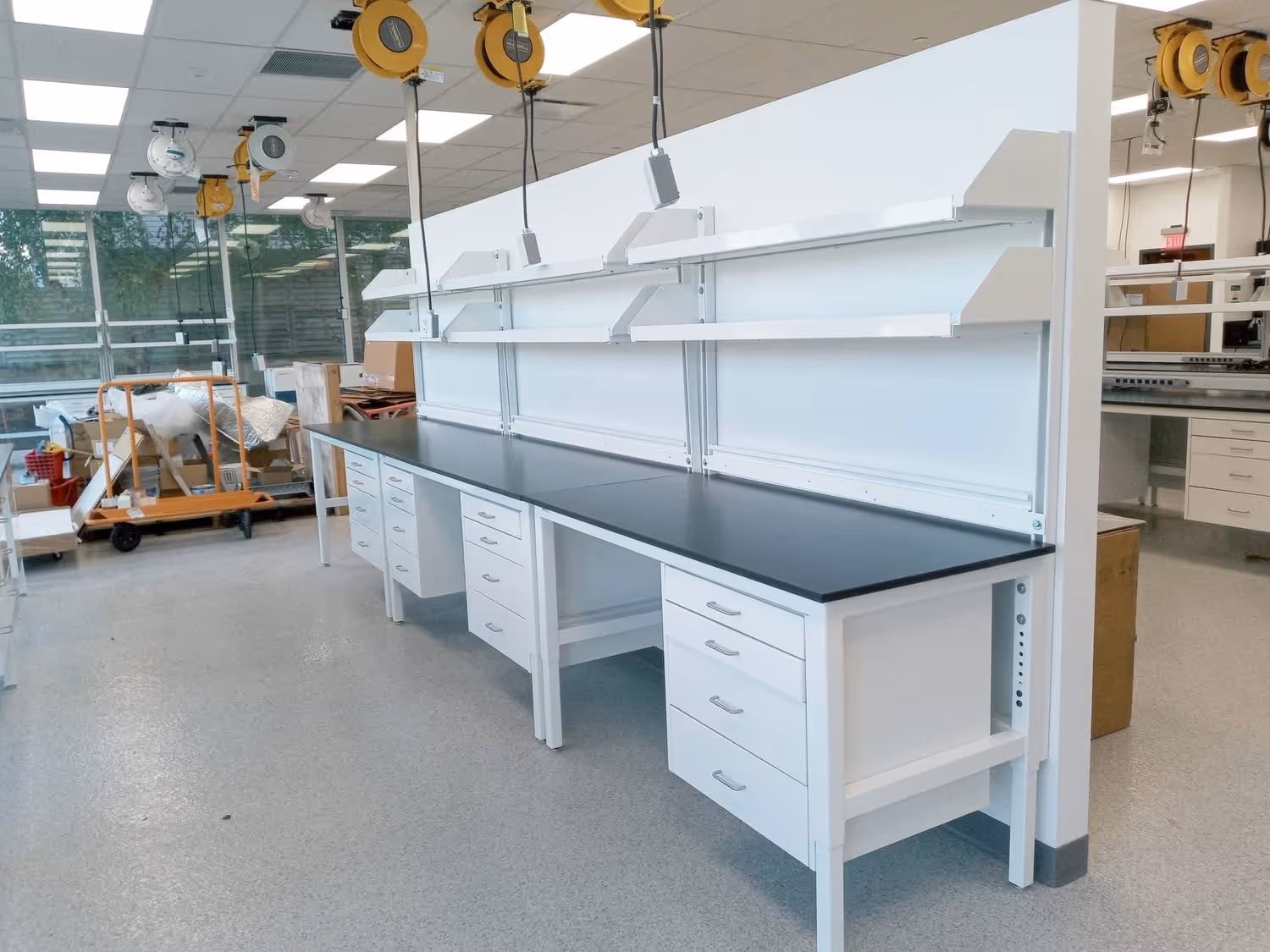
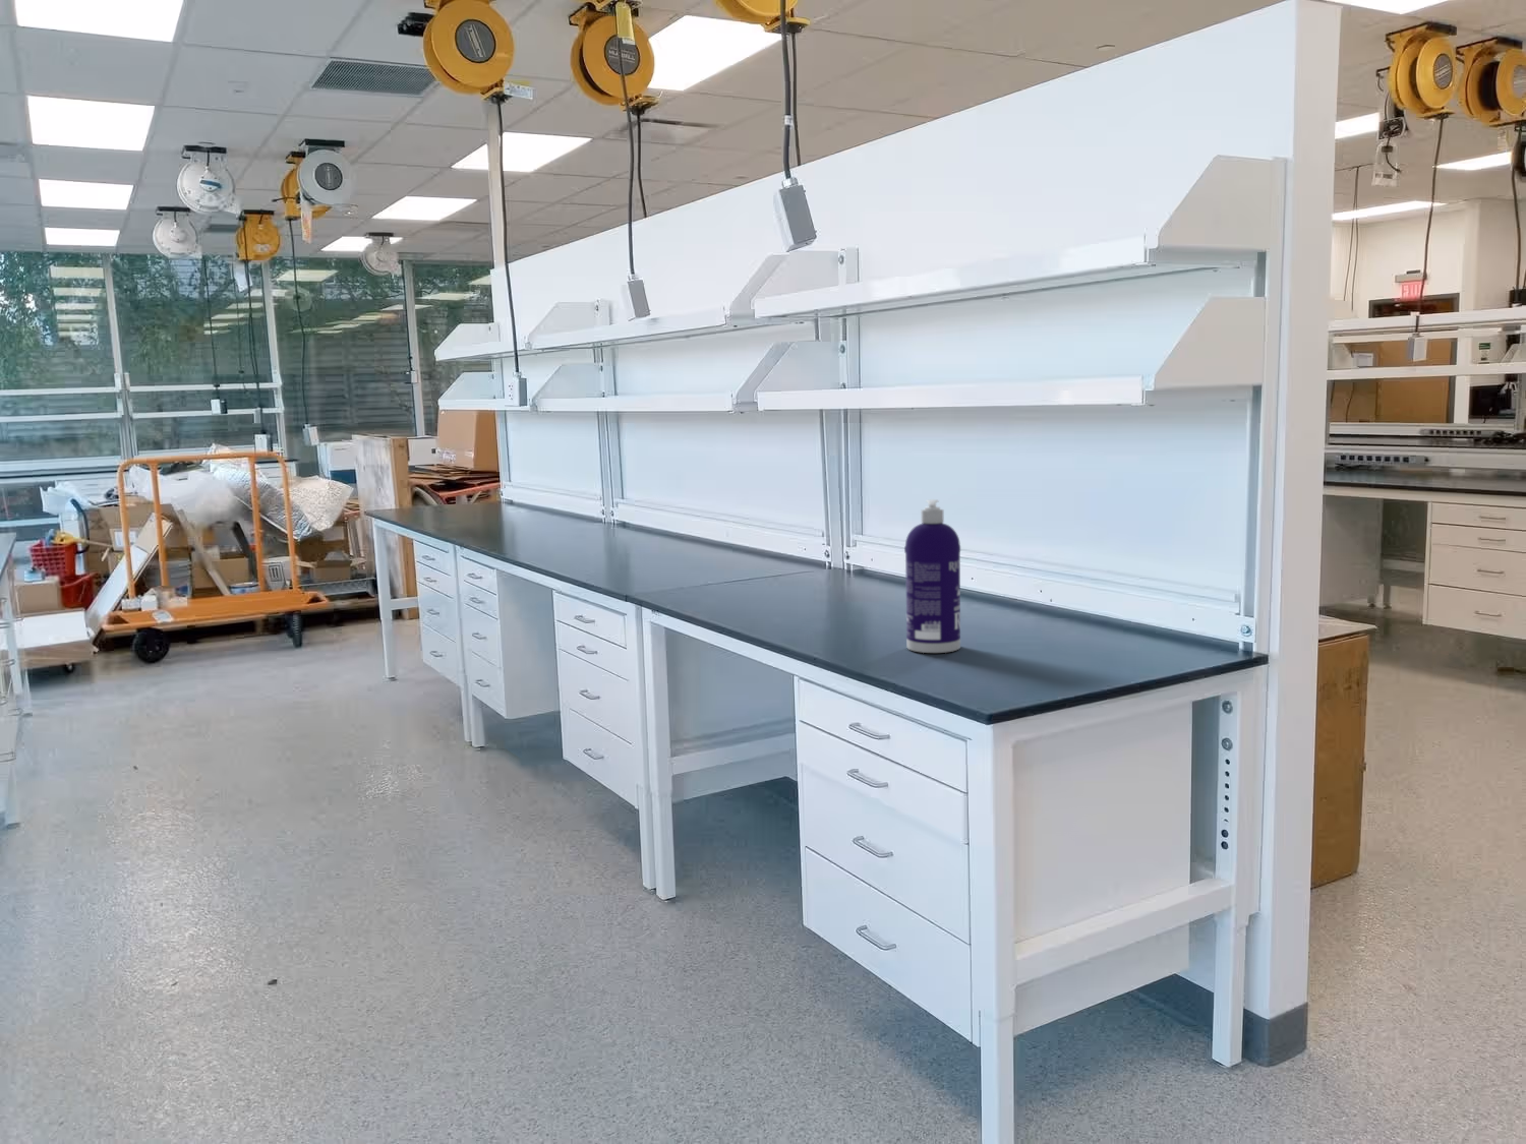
+ spray bottle [904,499,961,654]
